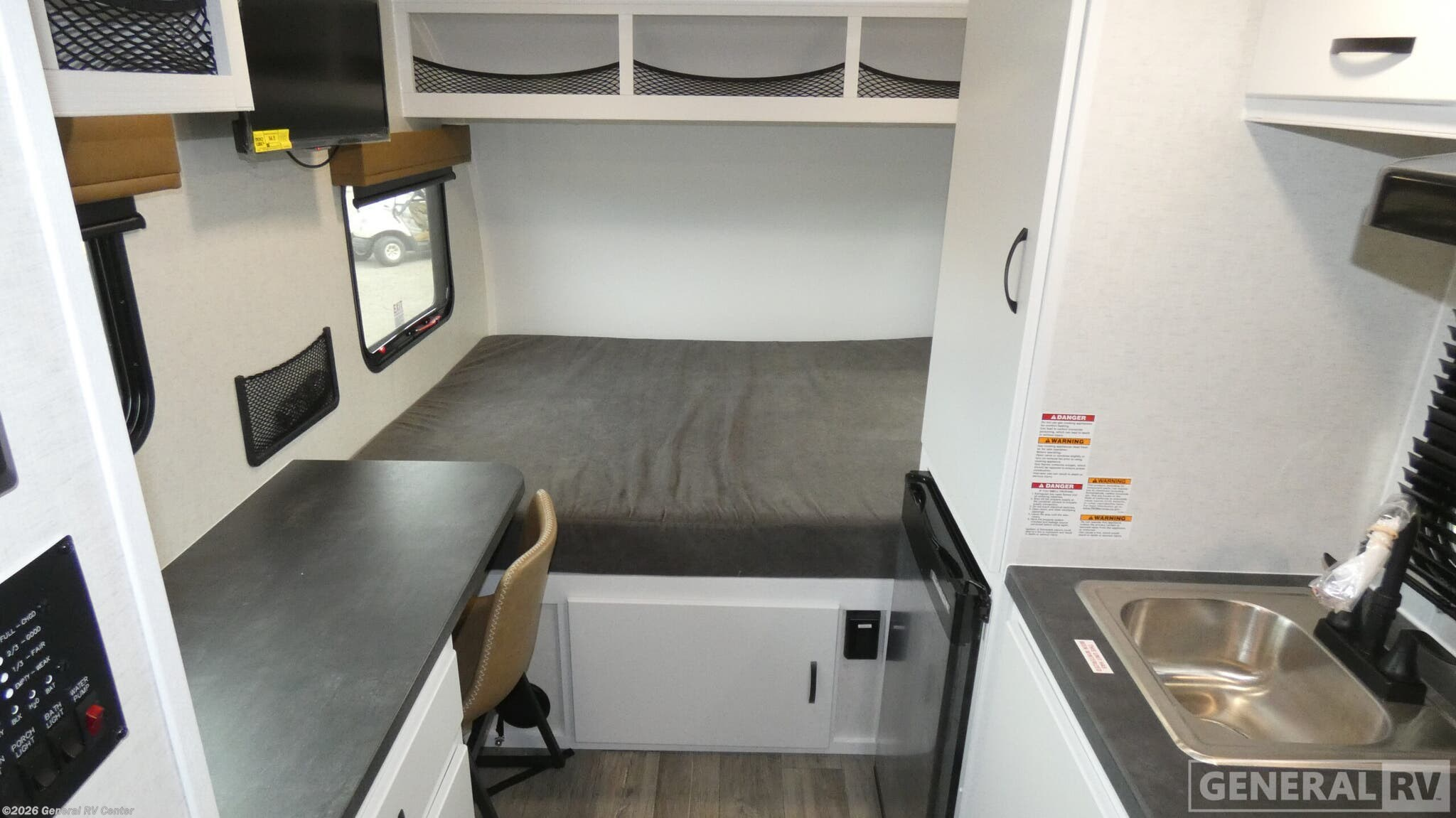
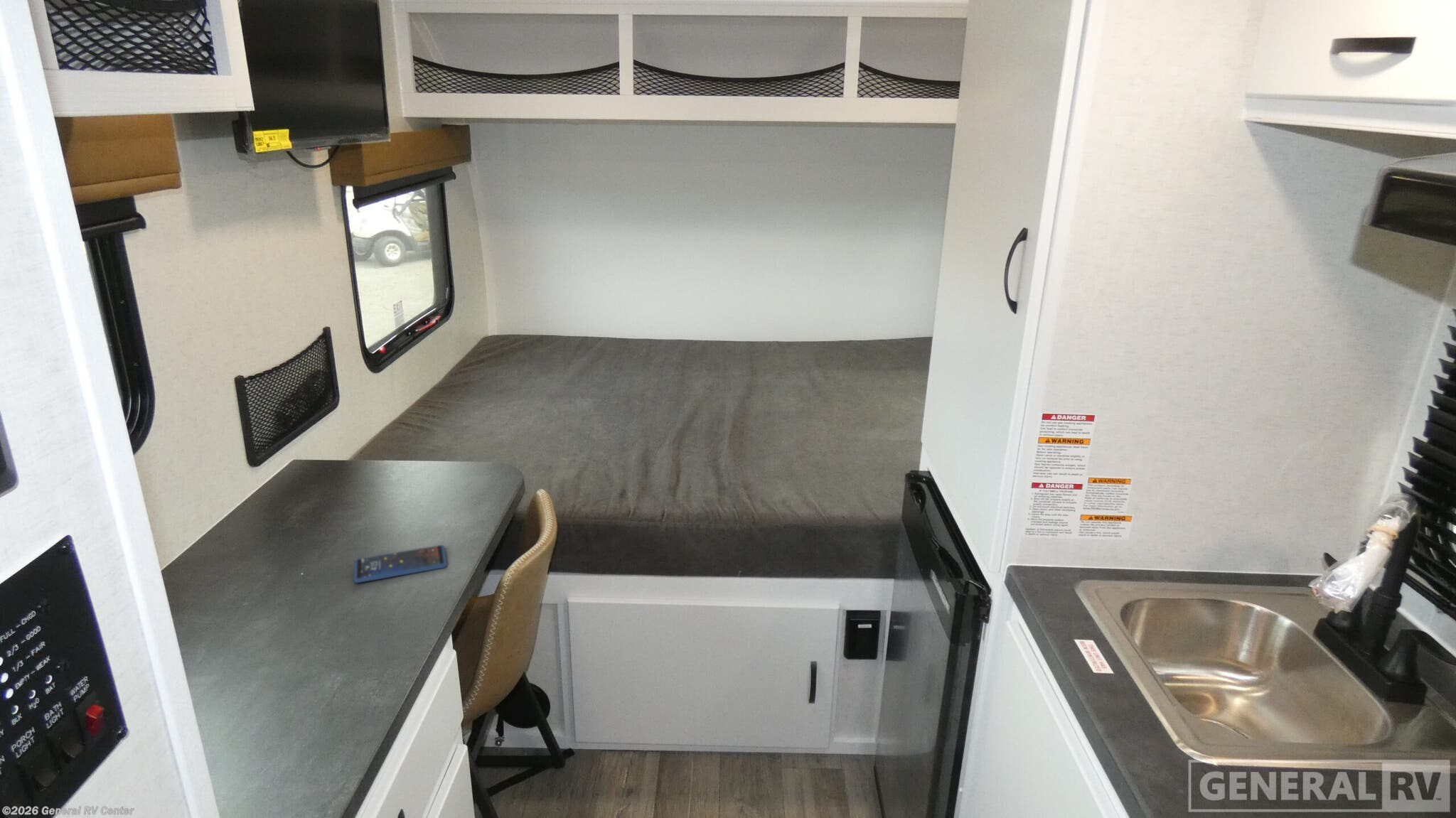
+ smartphone [353,544,448,583]
